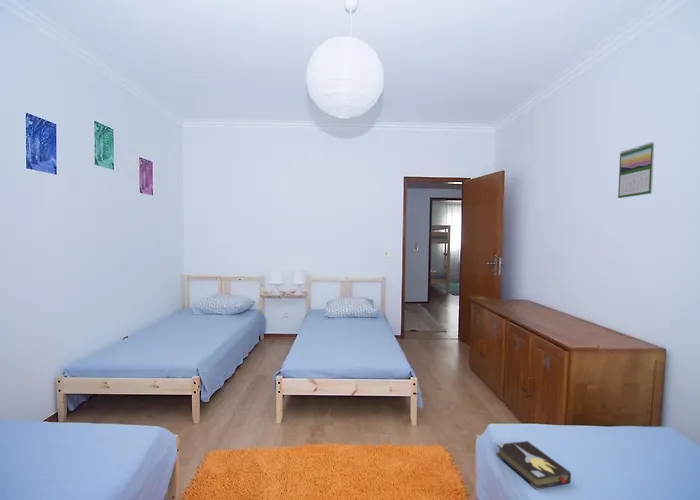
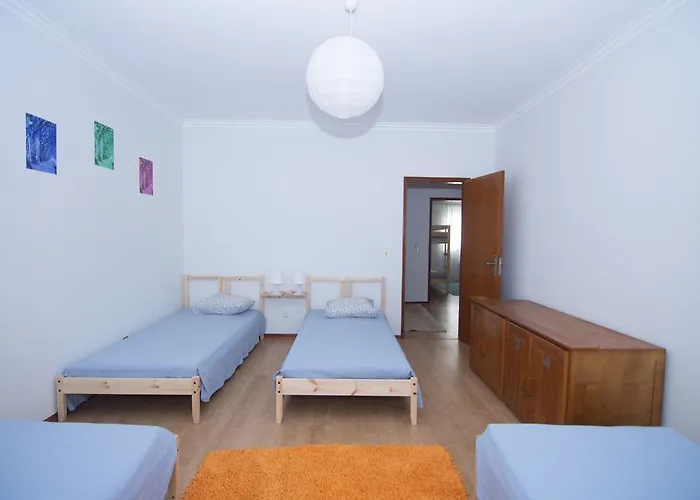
- hardback book [495,440,572,491]
- calendar [617,141,655,199]
